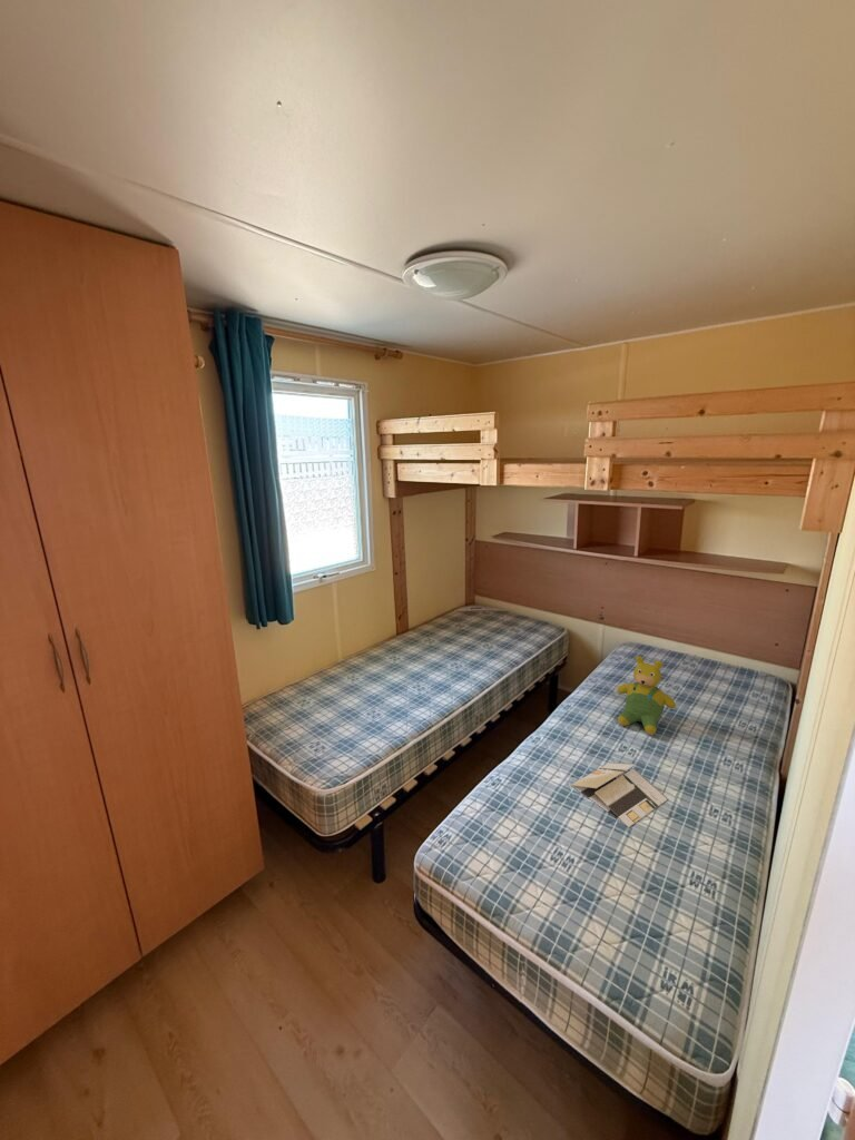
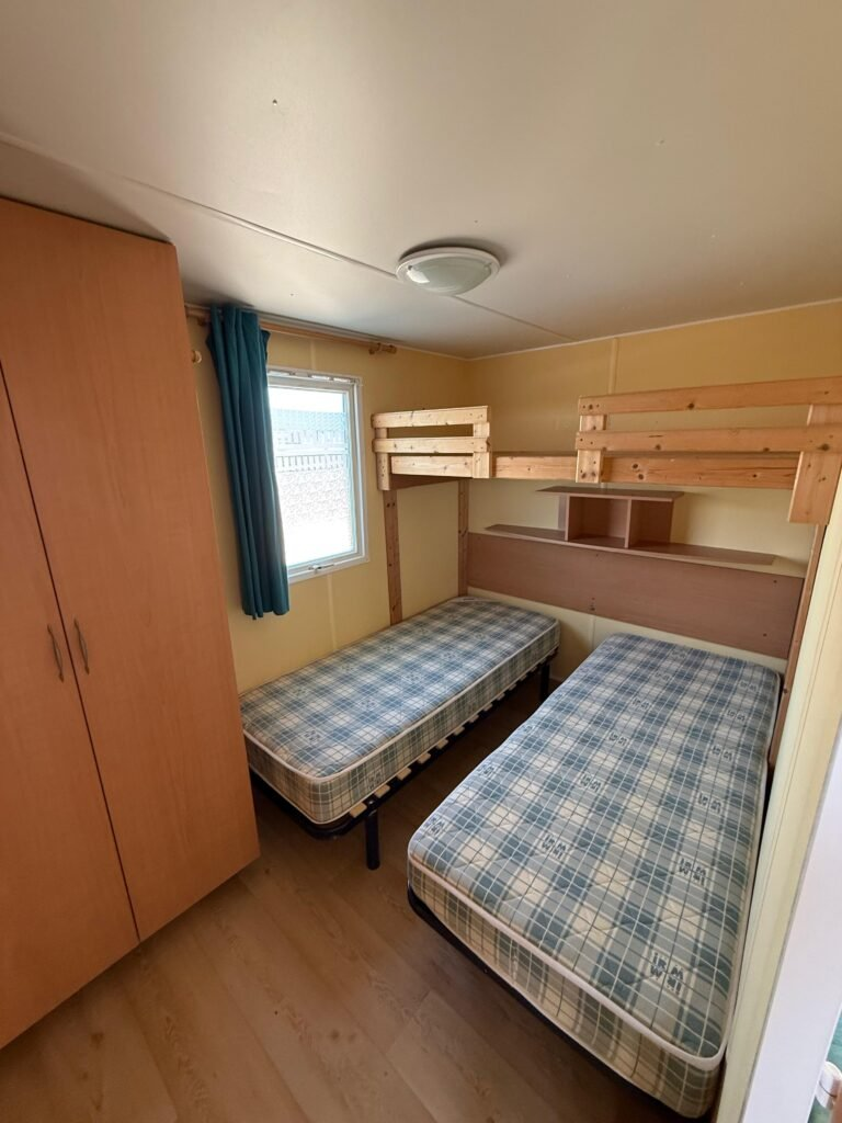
- brochure [570,761,669,828]
- teddy bear [616,655,677,736]
